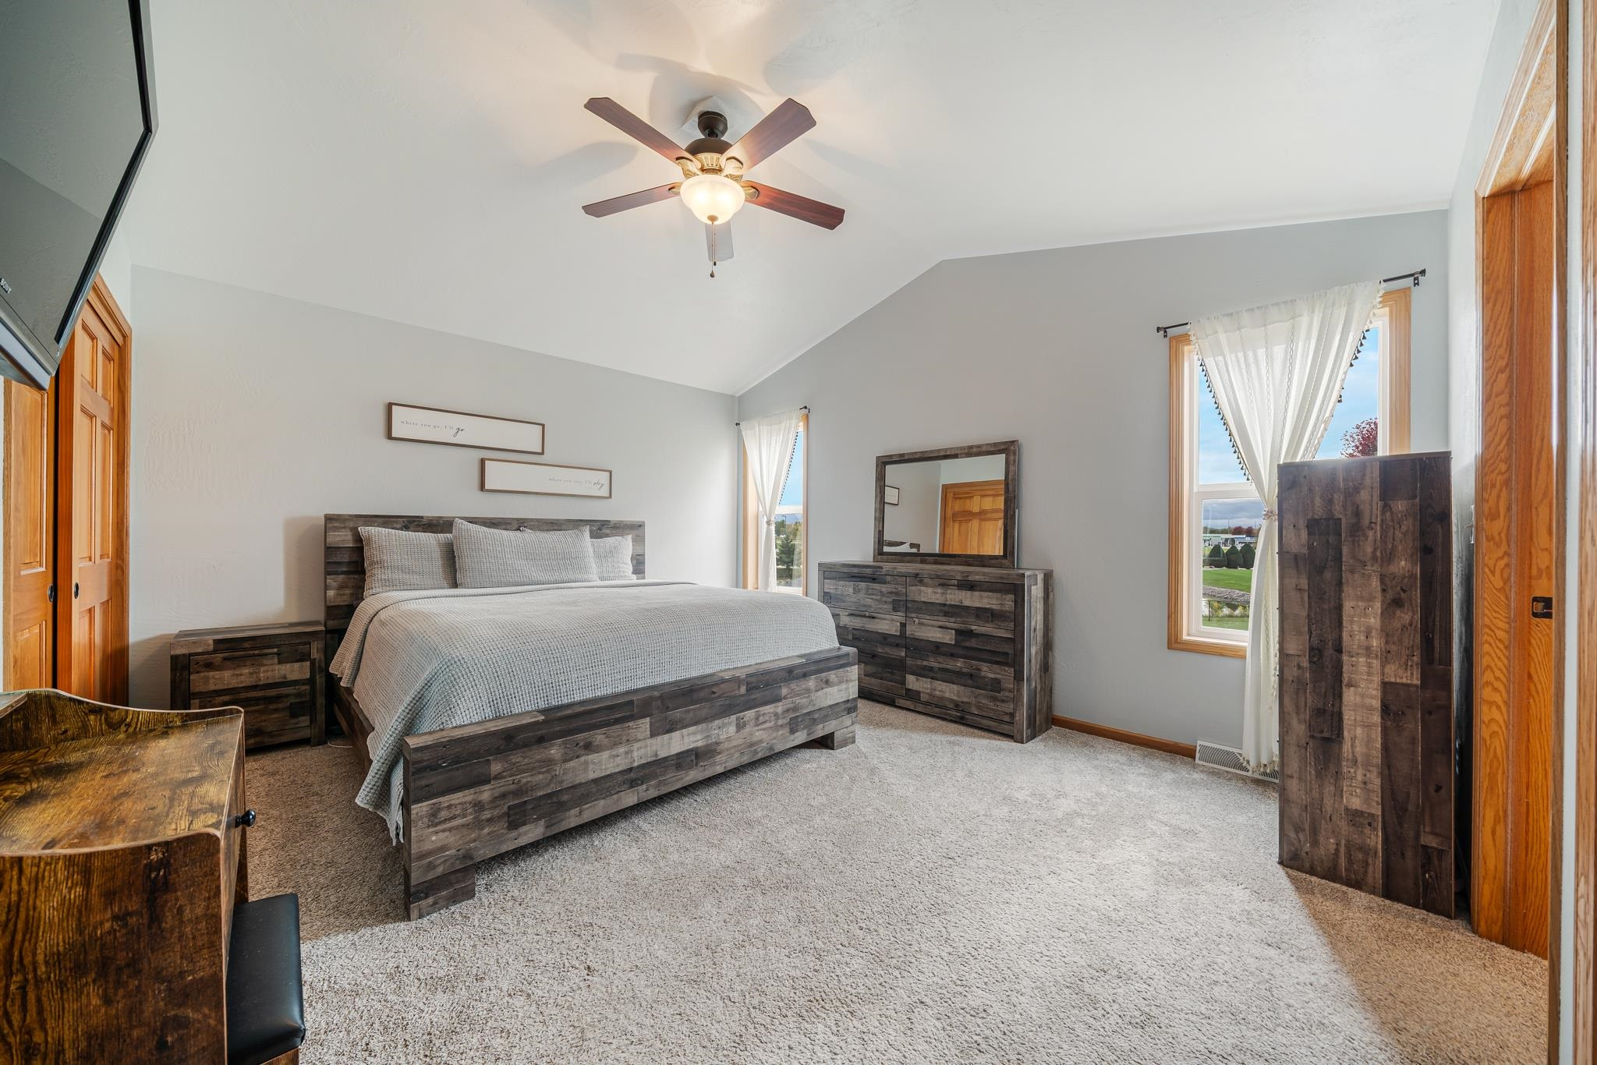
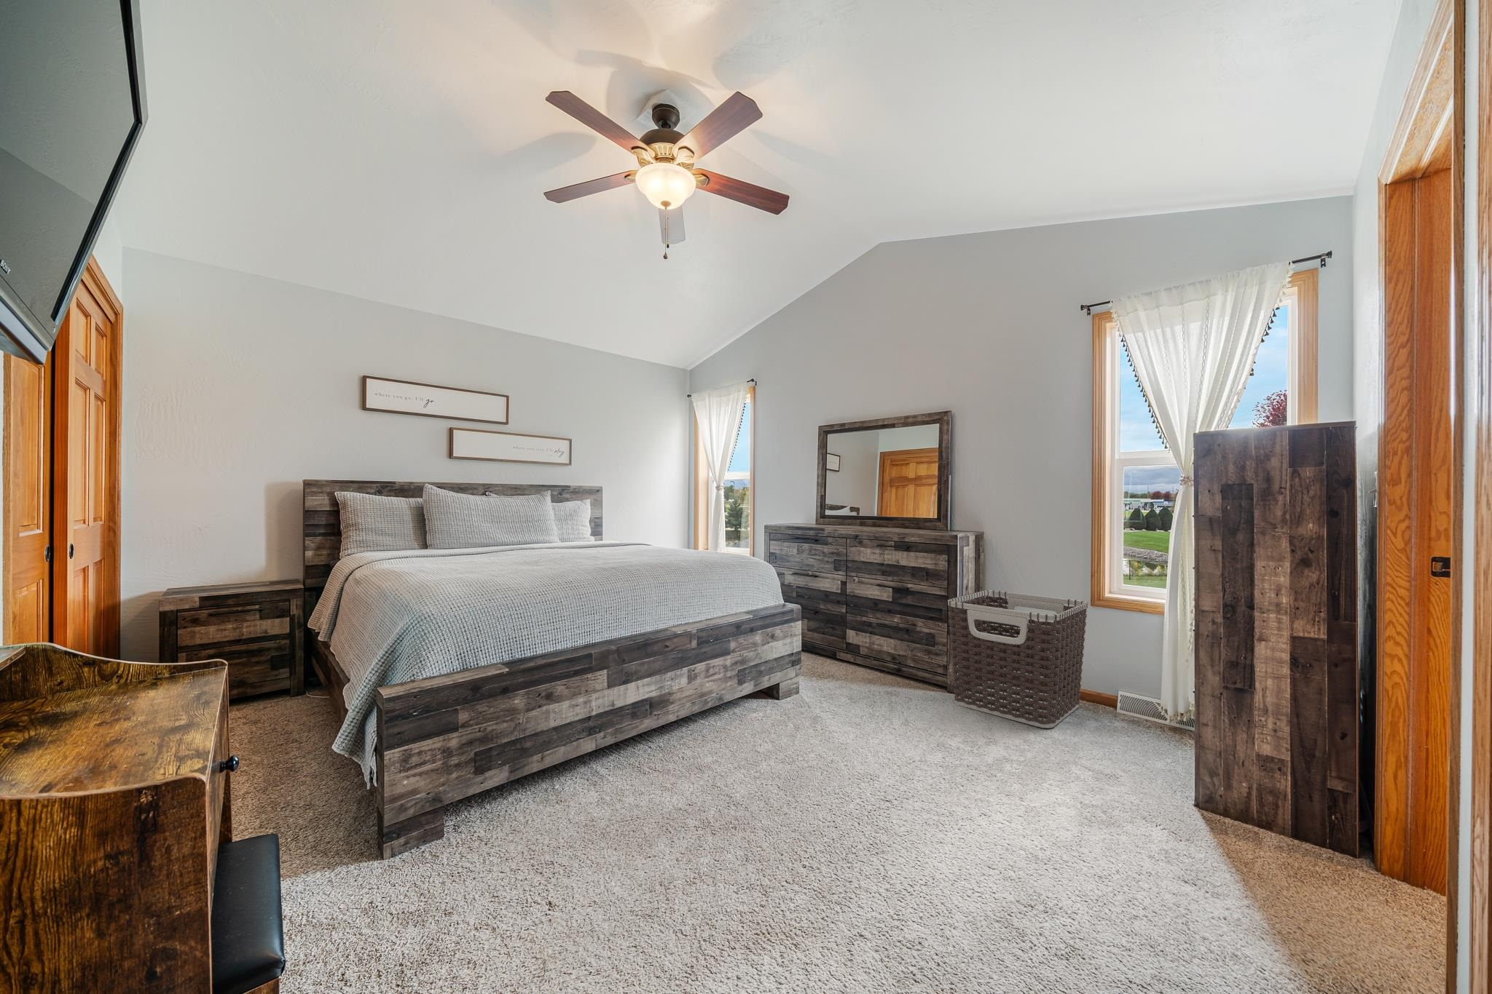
+ clothes hamper [947,589,1088,729]
